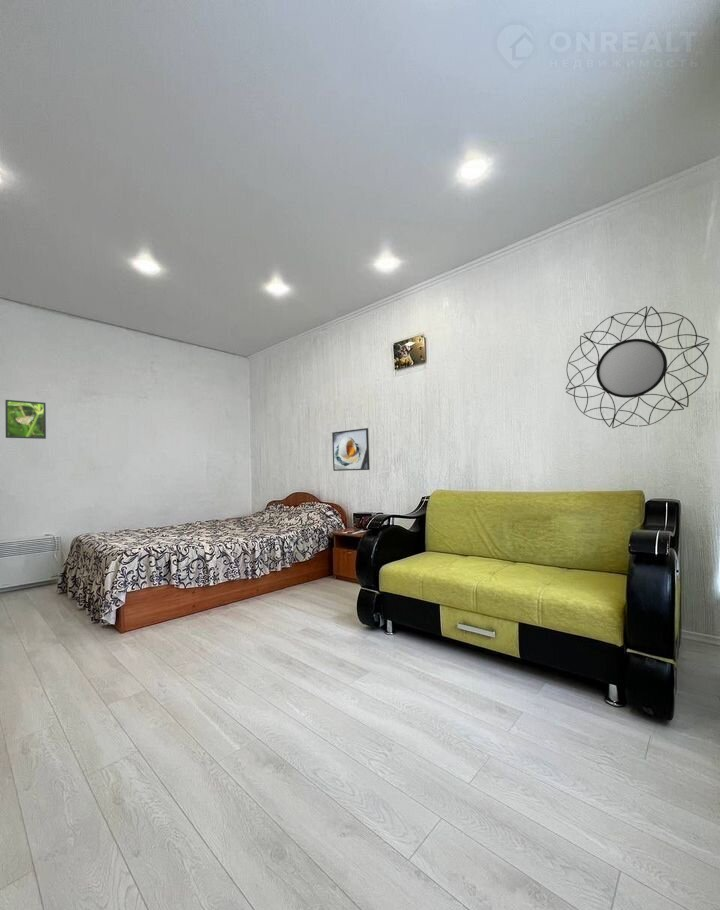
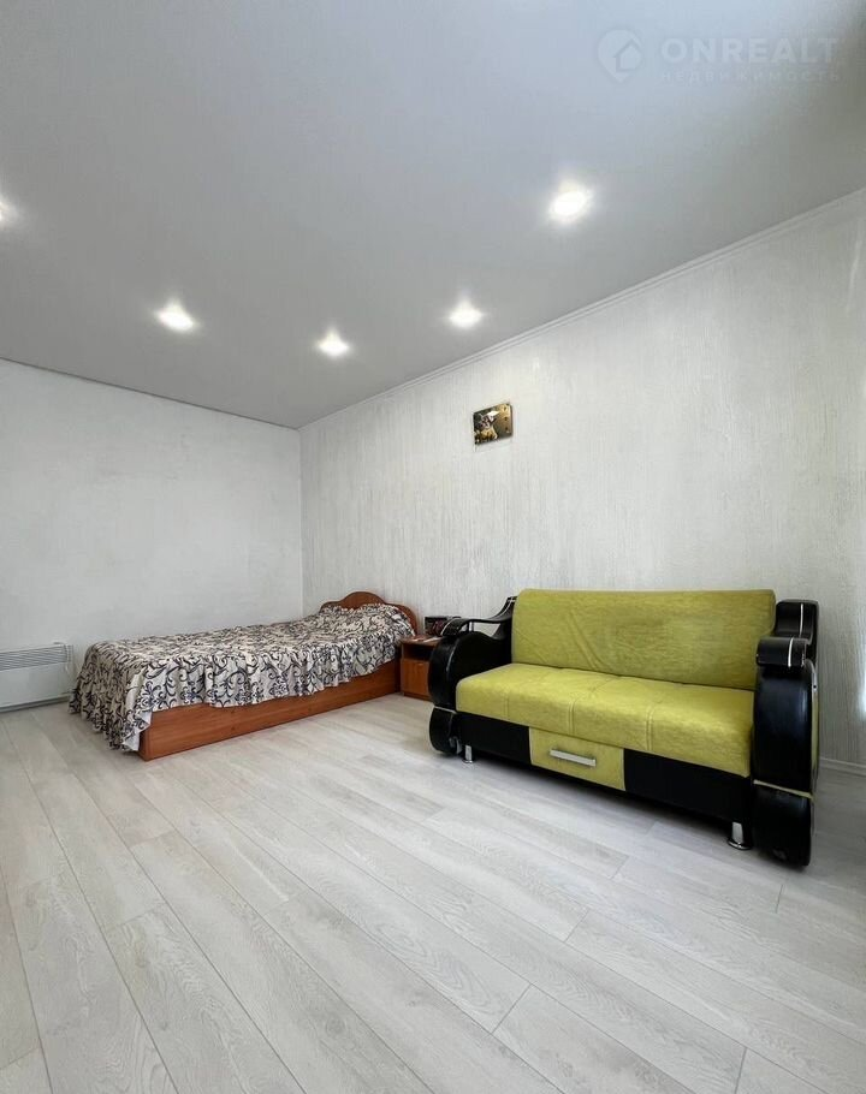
- home mirror [565,305,710,429]
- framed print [331,427,370,472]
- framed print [4,399,47,440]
